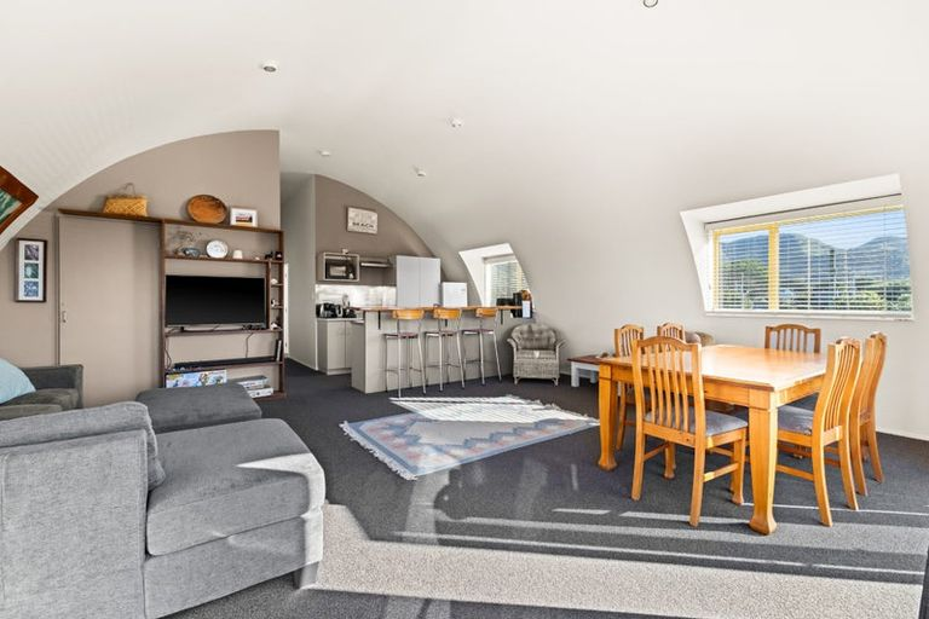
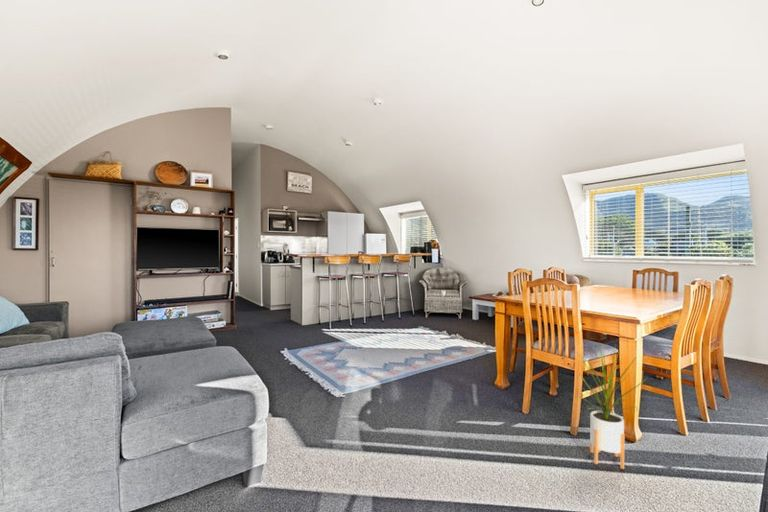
+ house plant [571,344,648,470]
